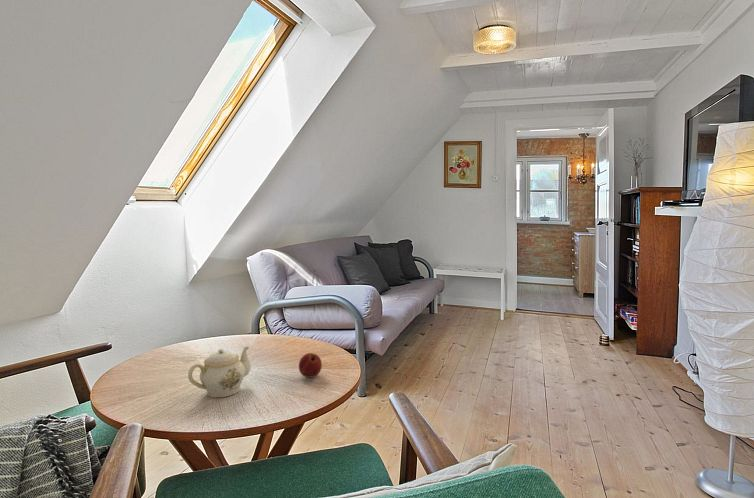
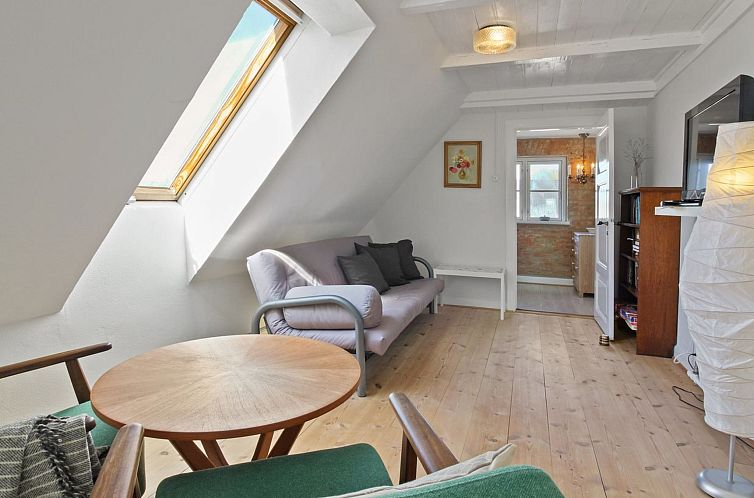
- teapot [187,346,252,398]
- apple [298,352,323,379]
